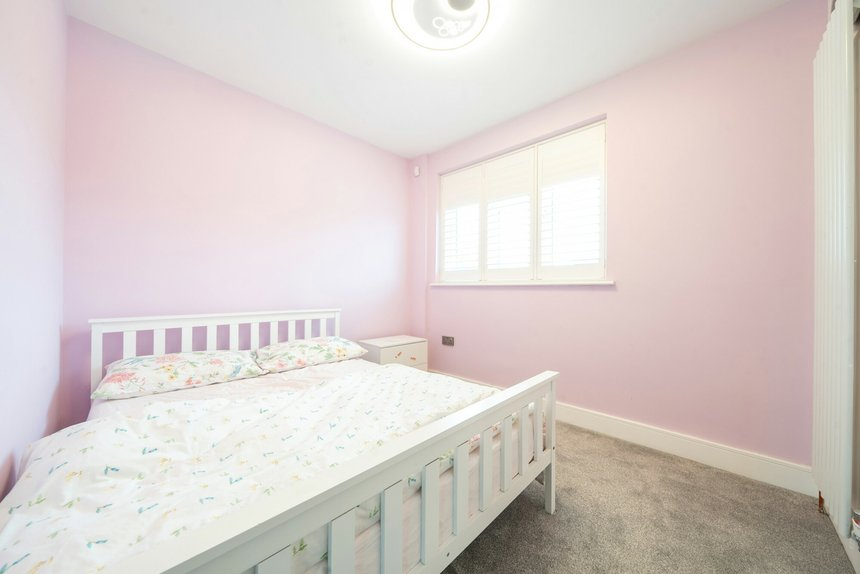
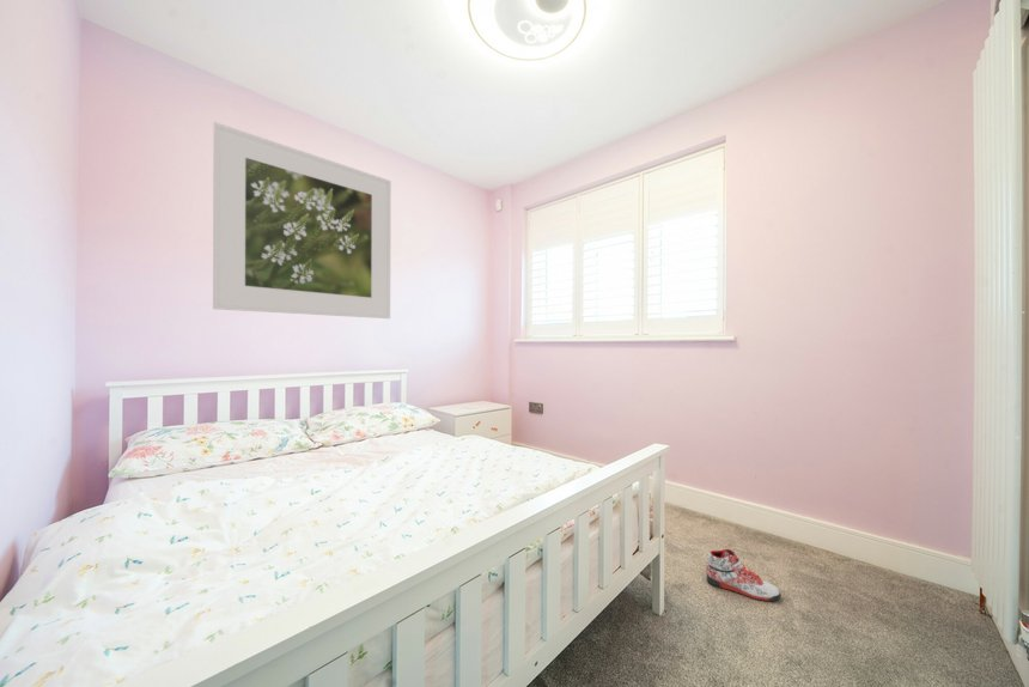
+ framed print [212,121,392,320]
+ sneaker [705,548,783,602]
